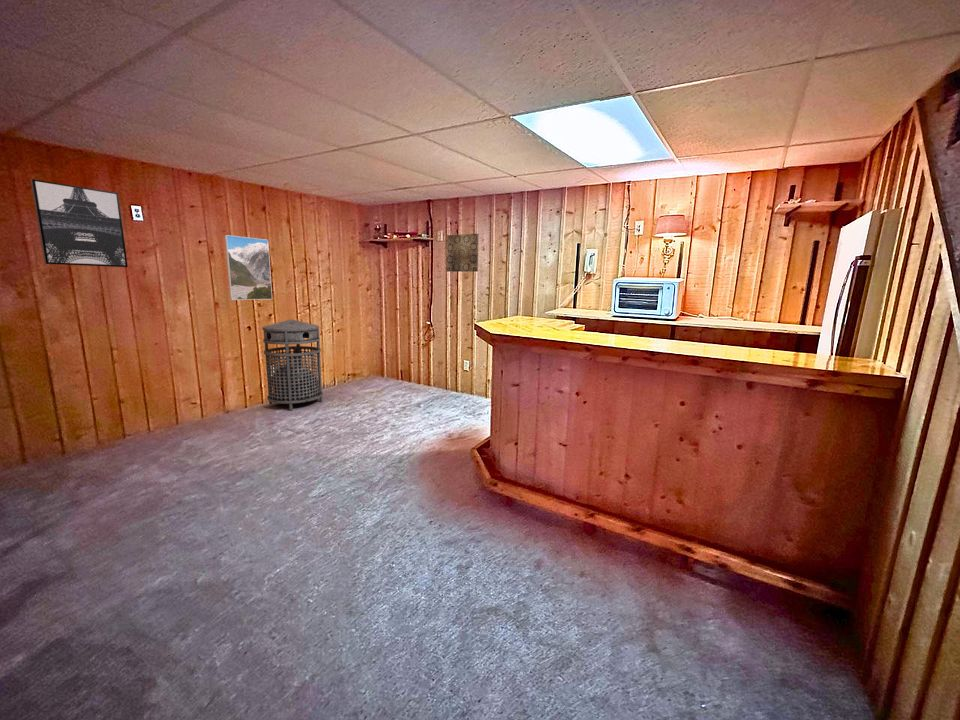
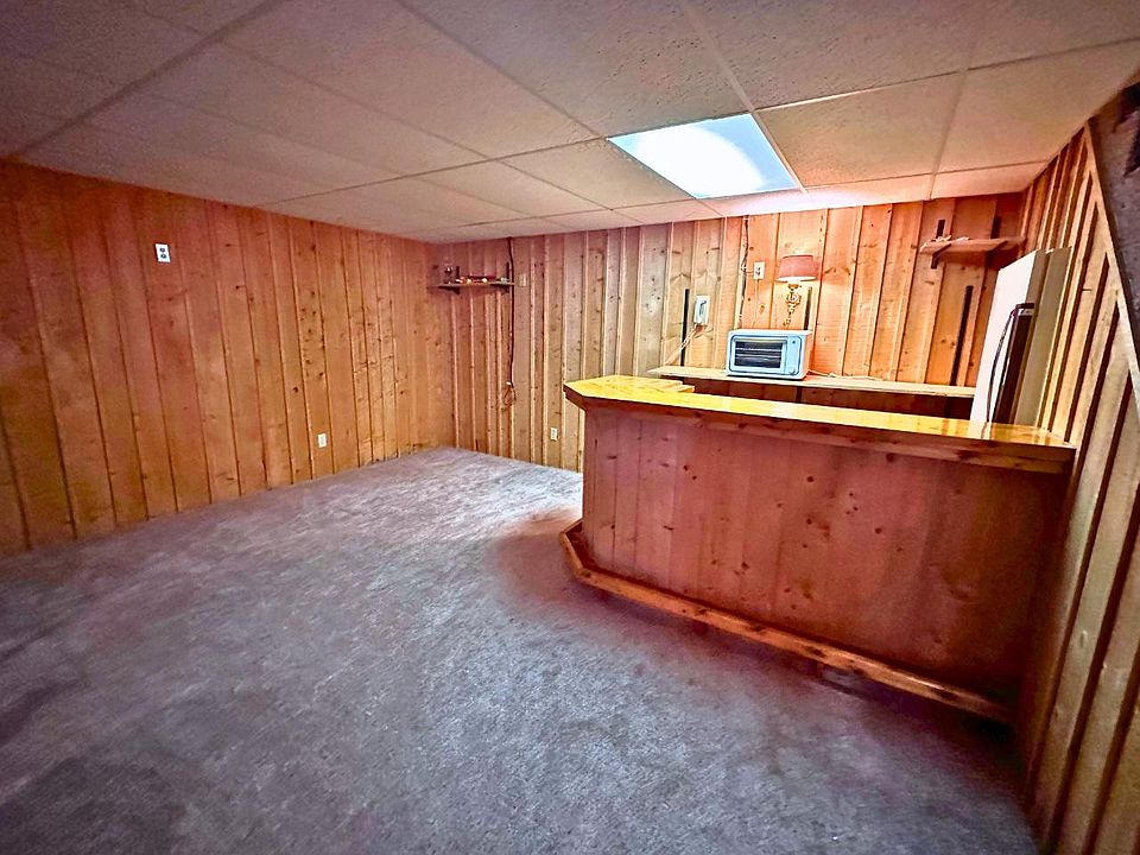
- wall art [30,178,129,268]
- wall art [446,233,480,273]
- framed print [224,234,273,301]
- trash can [261,318,324,411]
